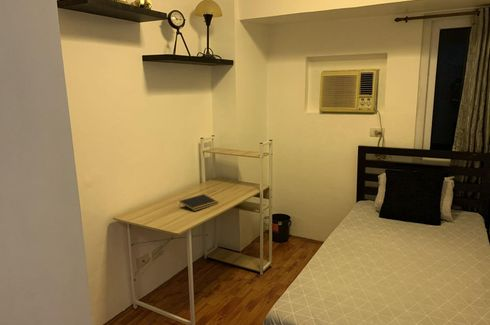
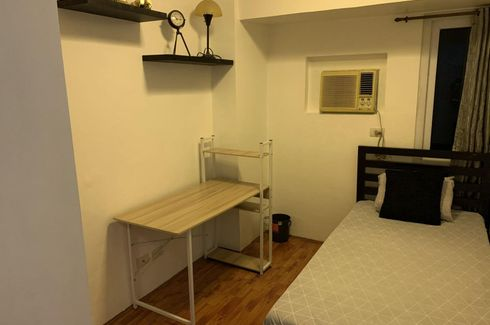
- notepad [178,193,219,212]
